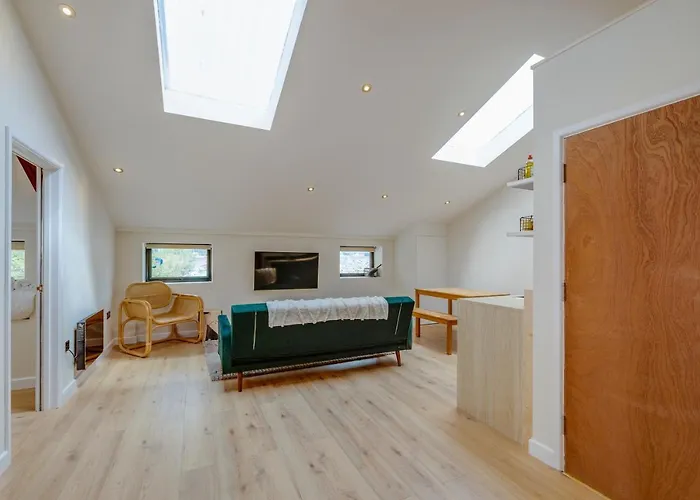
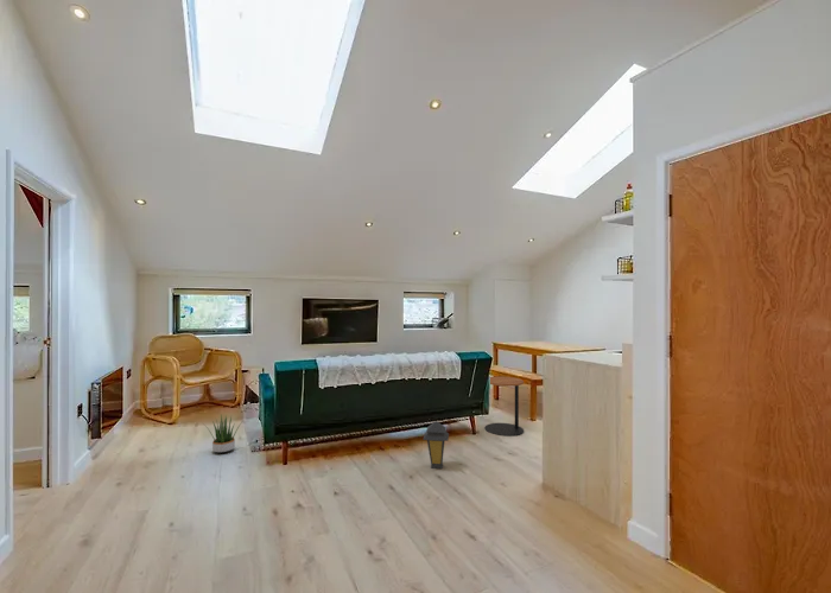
+ lantern [423,420,450,470]
+ side table [483,376,525,438]
+ potted plant [202,414,243,454]
